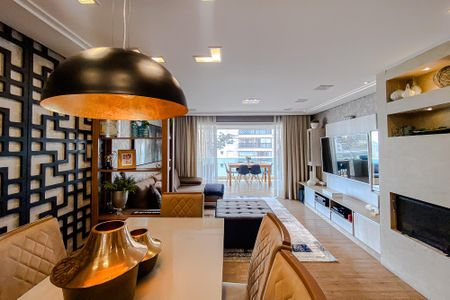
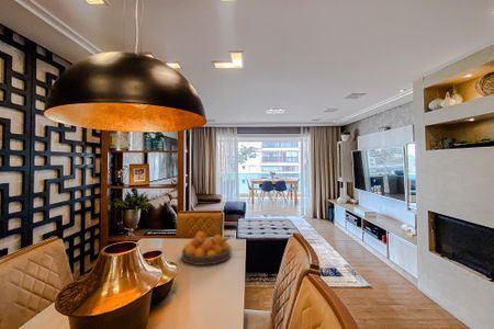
+ fruit bowl [181,230,233,266]
